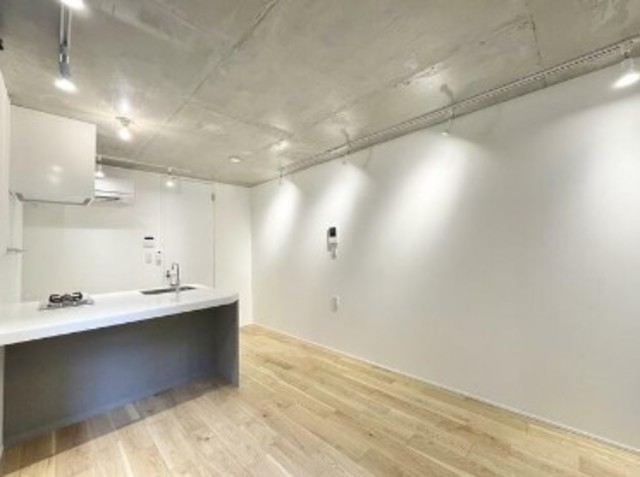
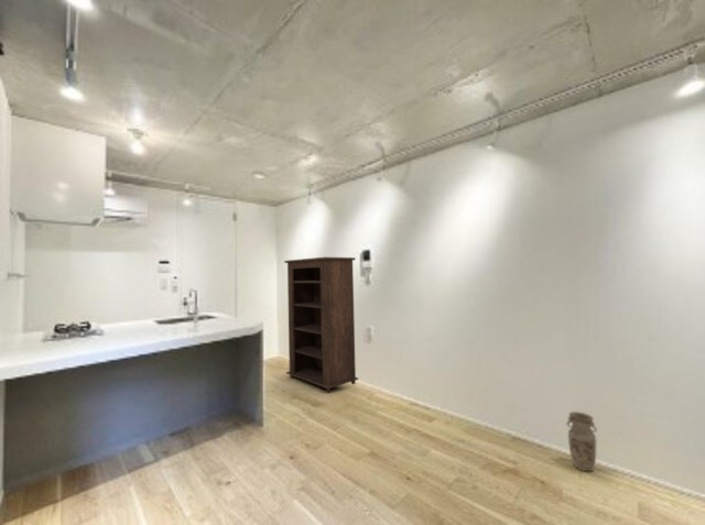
+ vase [565,411,598,473]
+ bookshelf [283,256,359,394]
